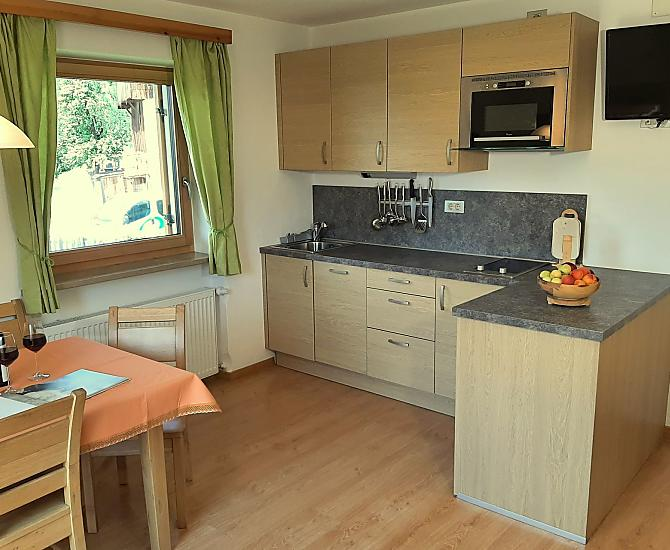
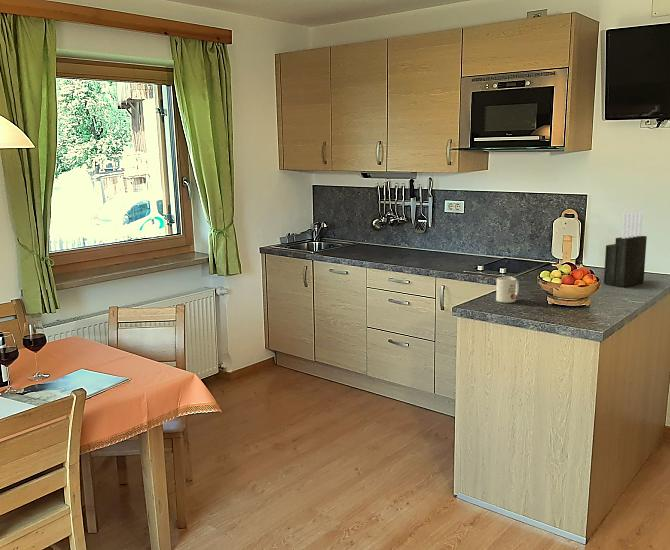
+ mug [495,276,520,304]
+ knife block [603,211,648,288]
